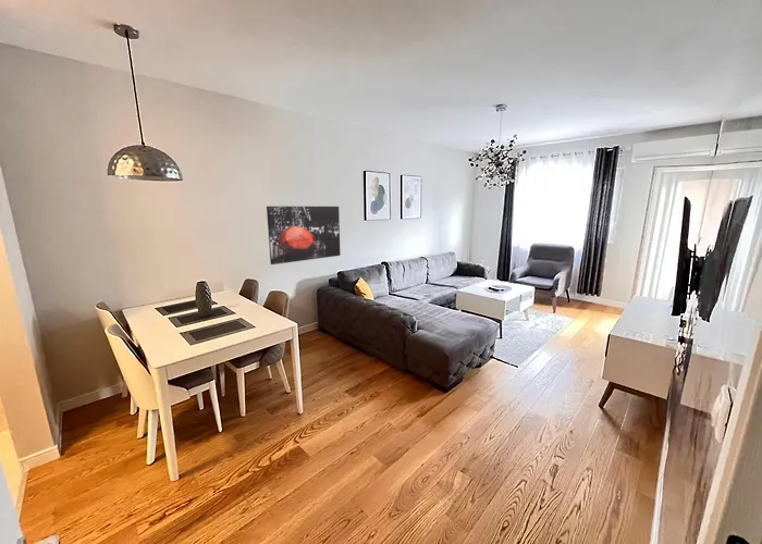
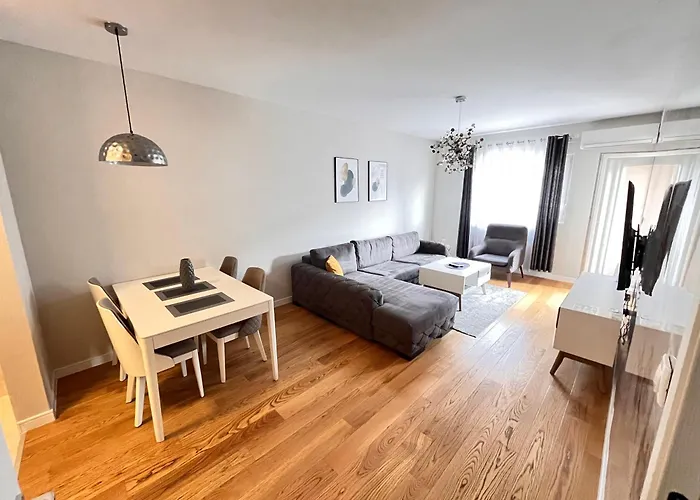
- wall art [266,206,342,265]
